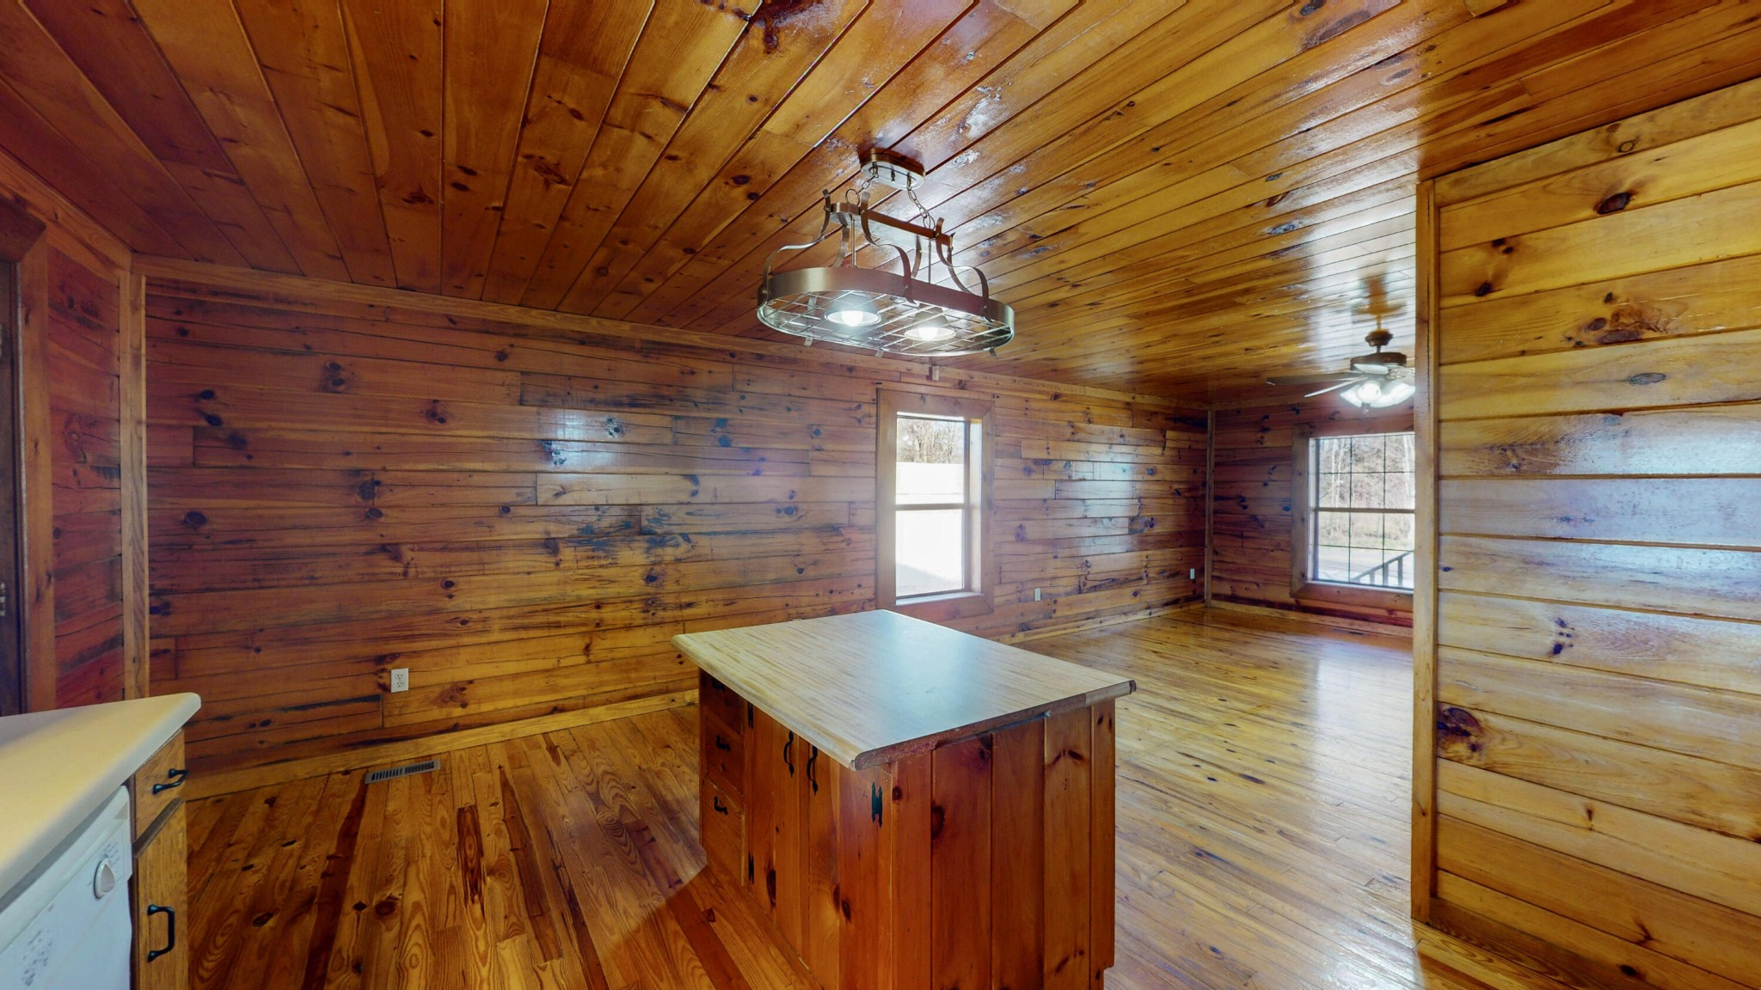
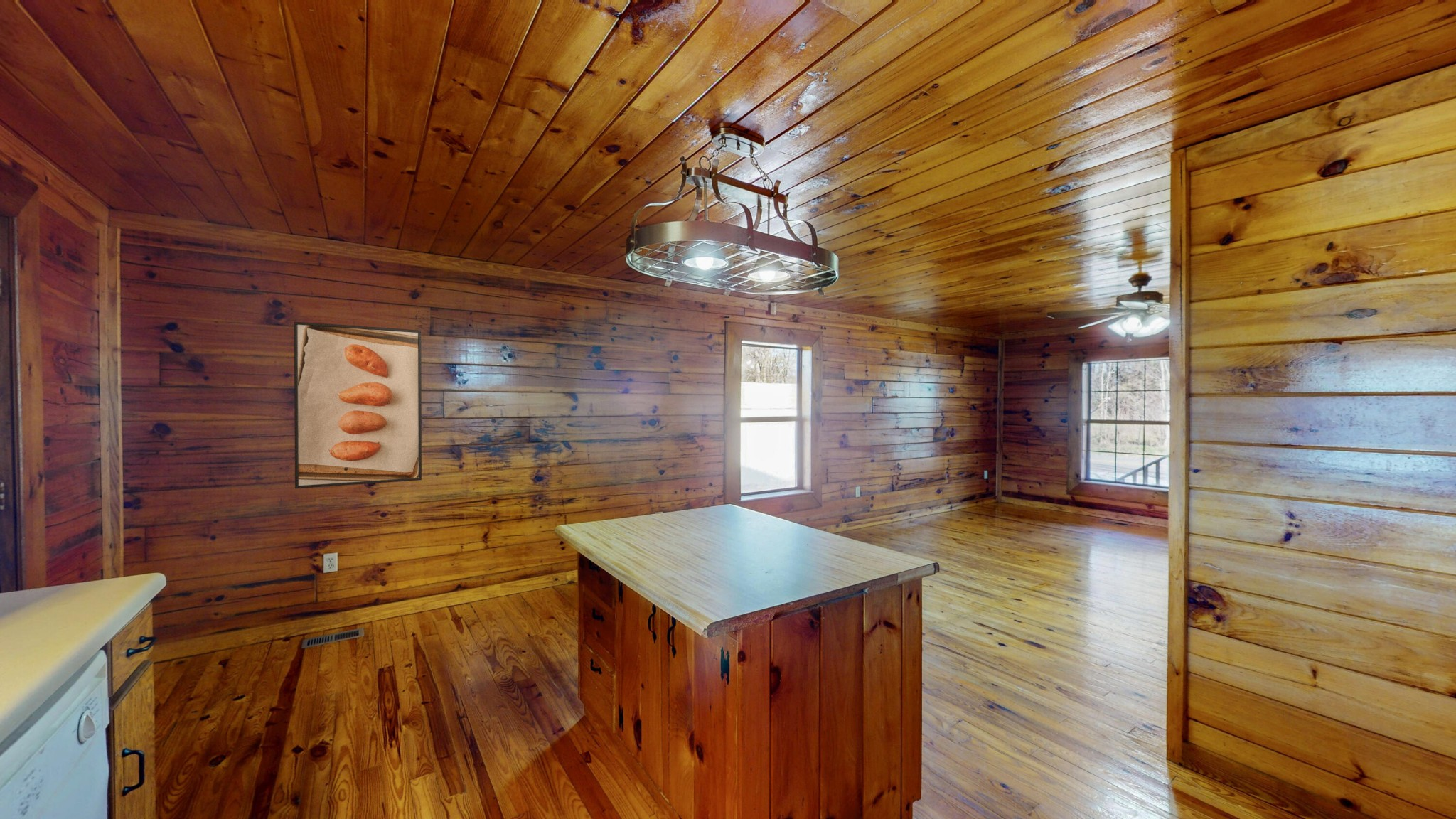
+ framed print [294,321,422,489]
